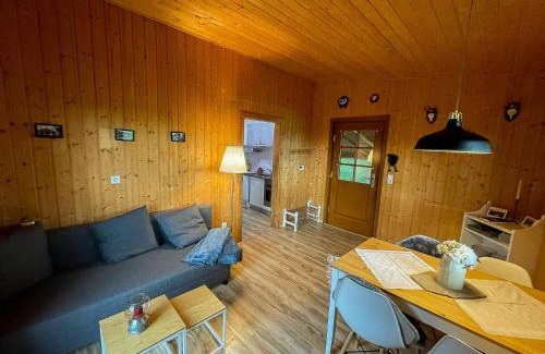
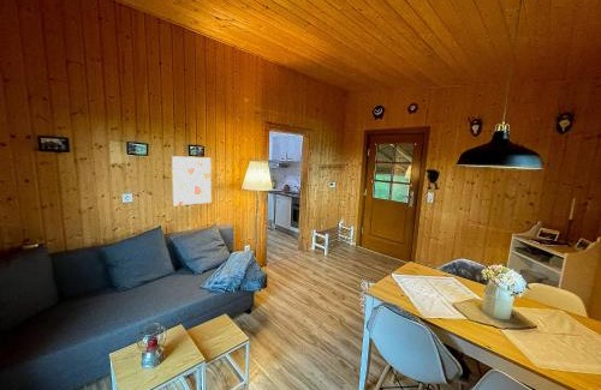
+ wall art [171,155,212,206]
